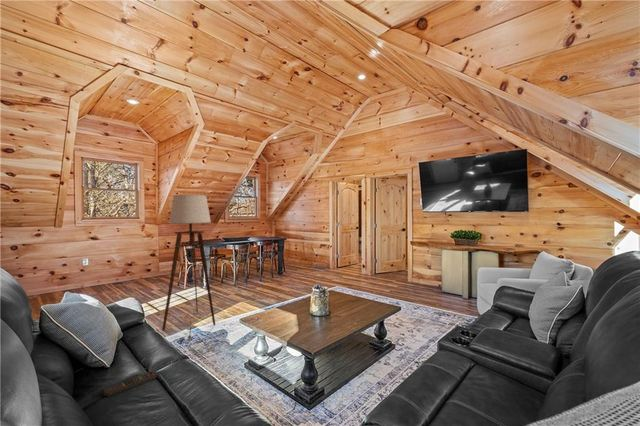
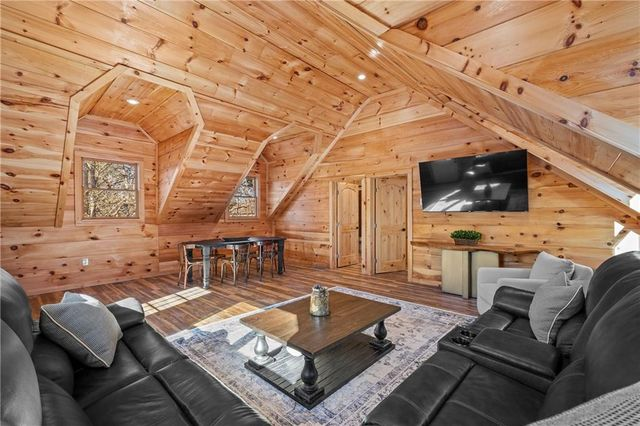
- floor lamp [161,194,216,340]
- remote control [103,370,158,397]
